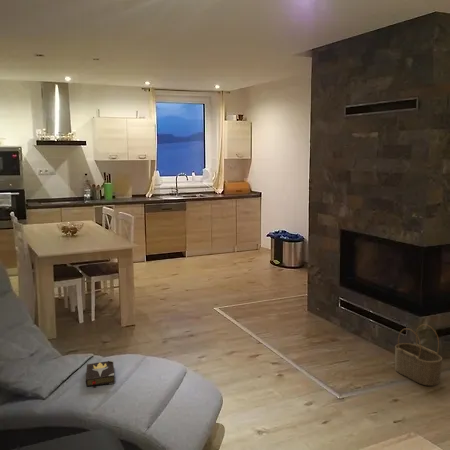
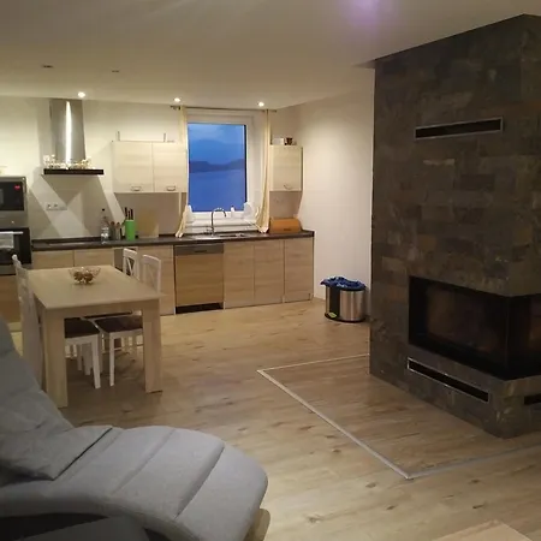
- wicker basket [394,324,443,387]
- hardback book [85,359,116,387]
